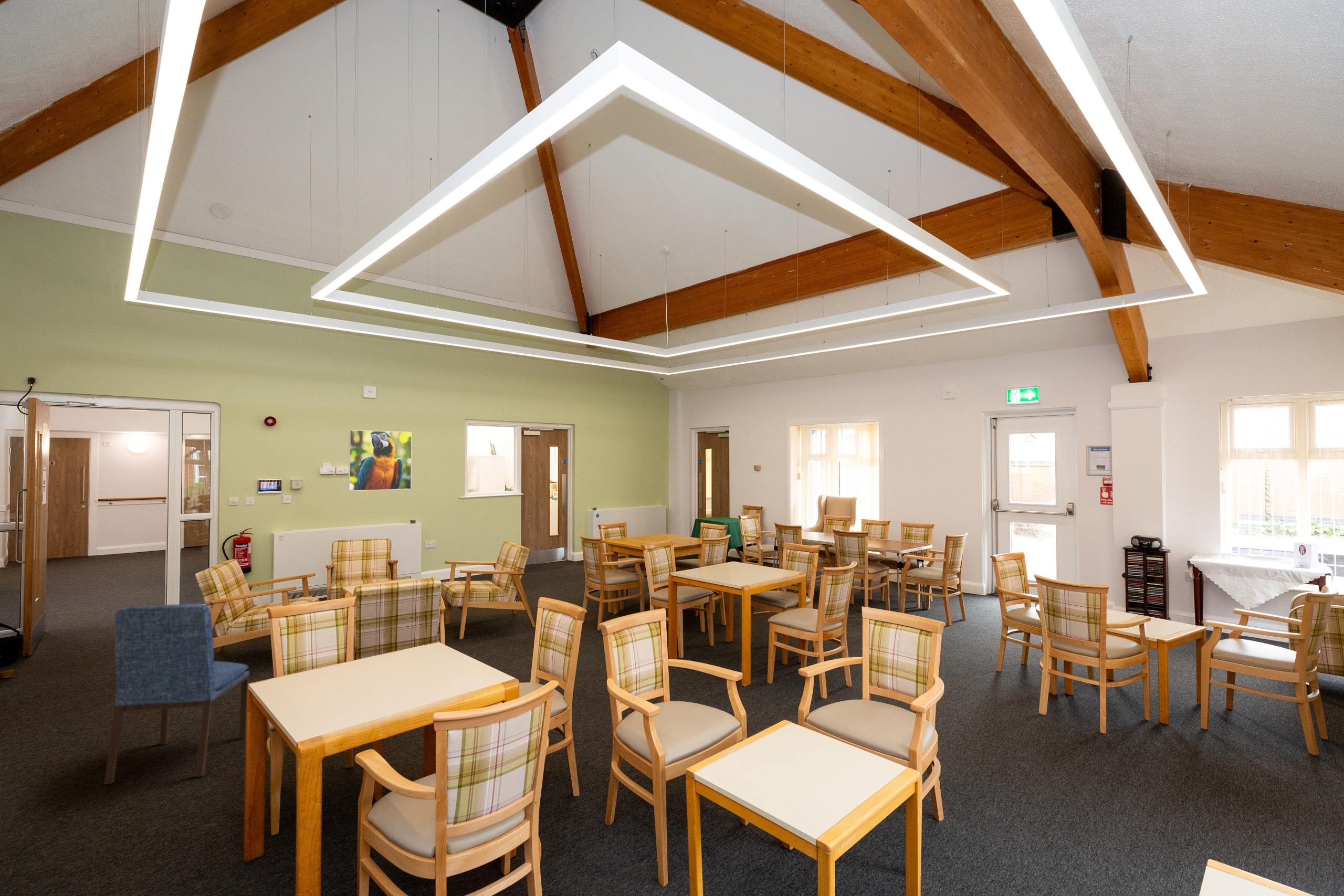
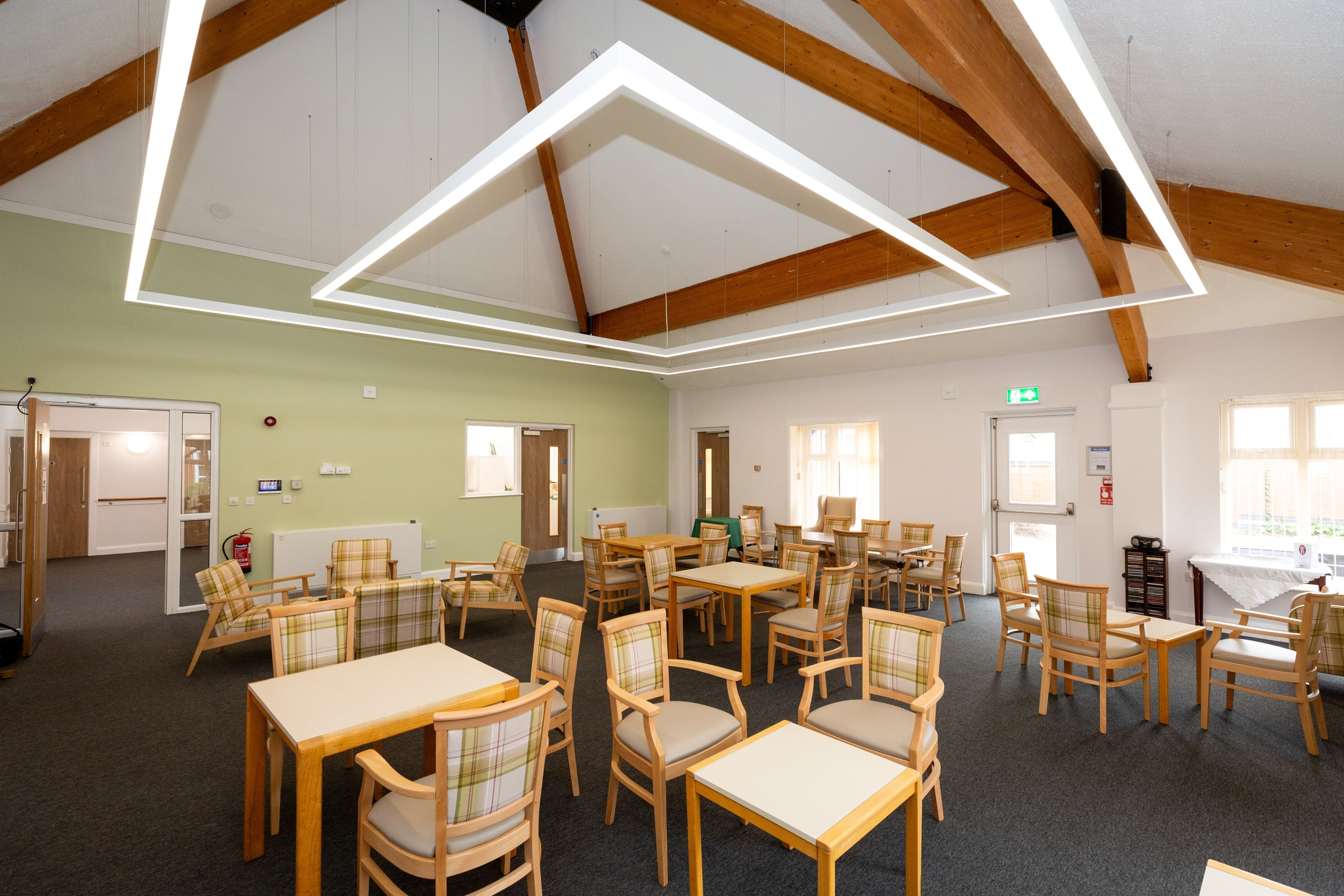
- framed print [348,429,412,491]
- dining chair [103,603,250,785]
